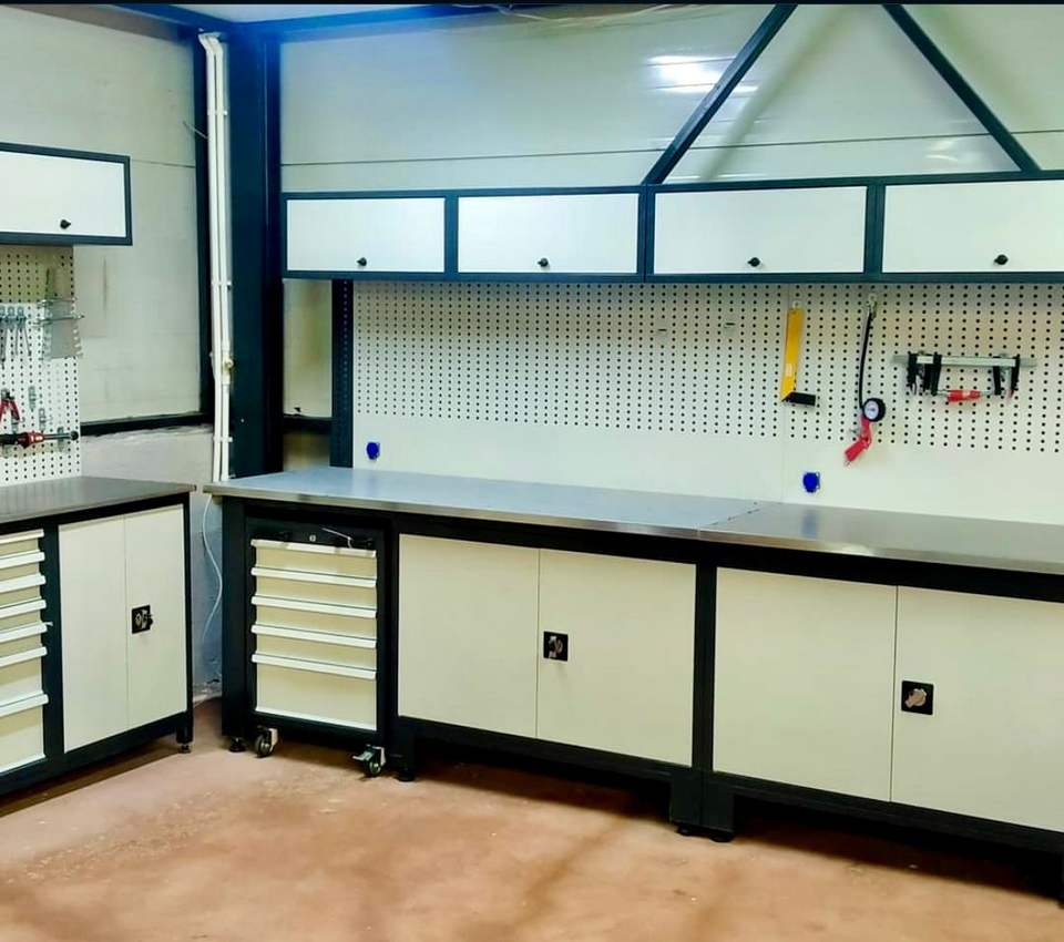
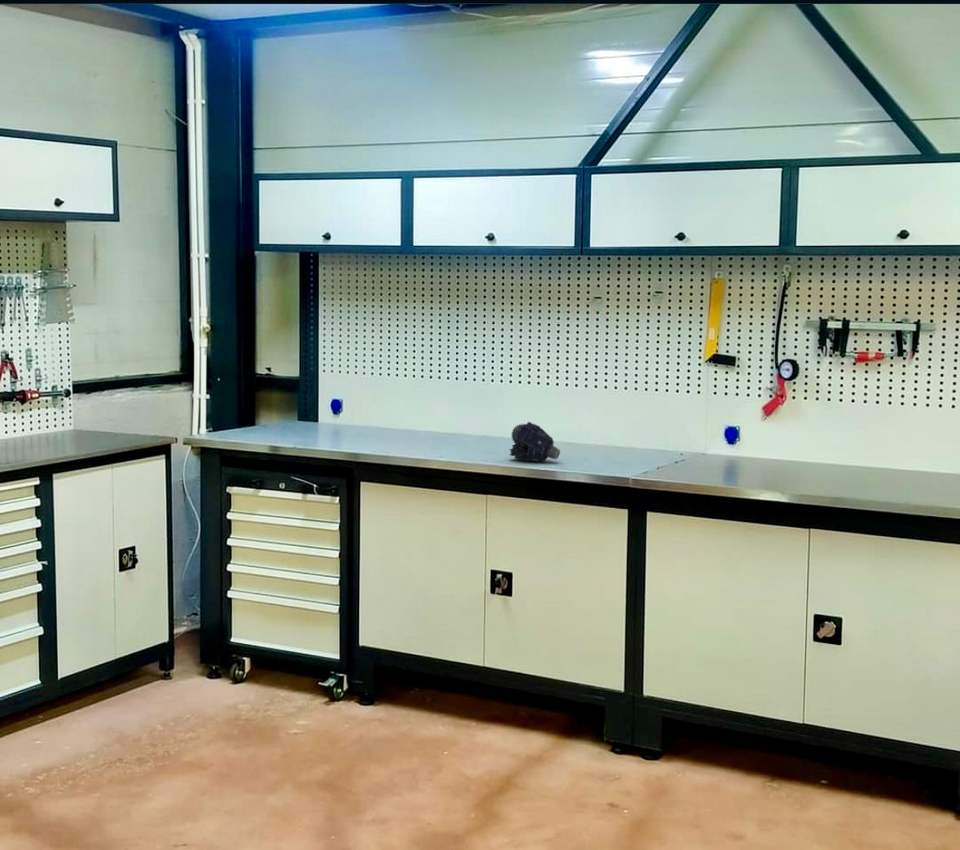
+ drill bit [509,421,561,463]
